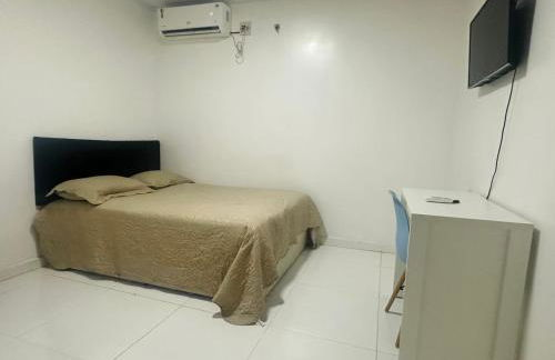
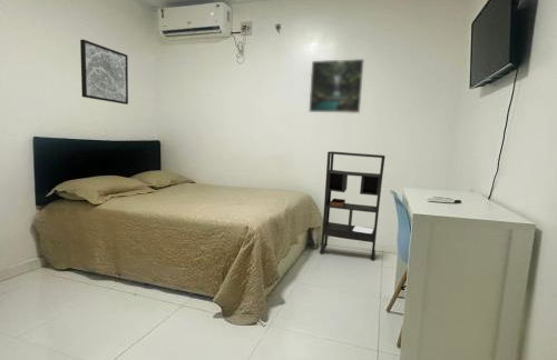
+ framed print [307,58,365,114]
+ wall art [79,39,129,106]
+ bookshelf [319,150,387,261]
